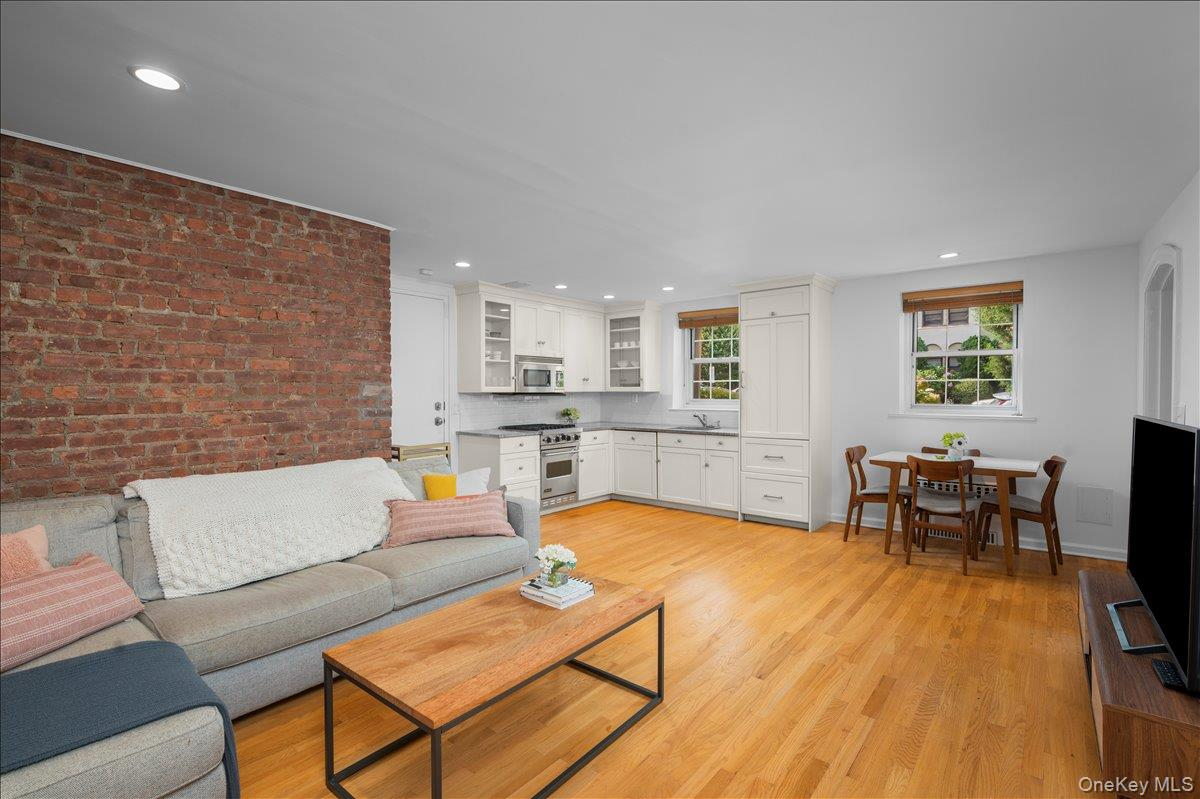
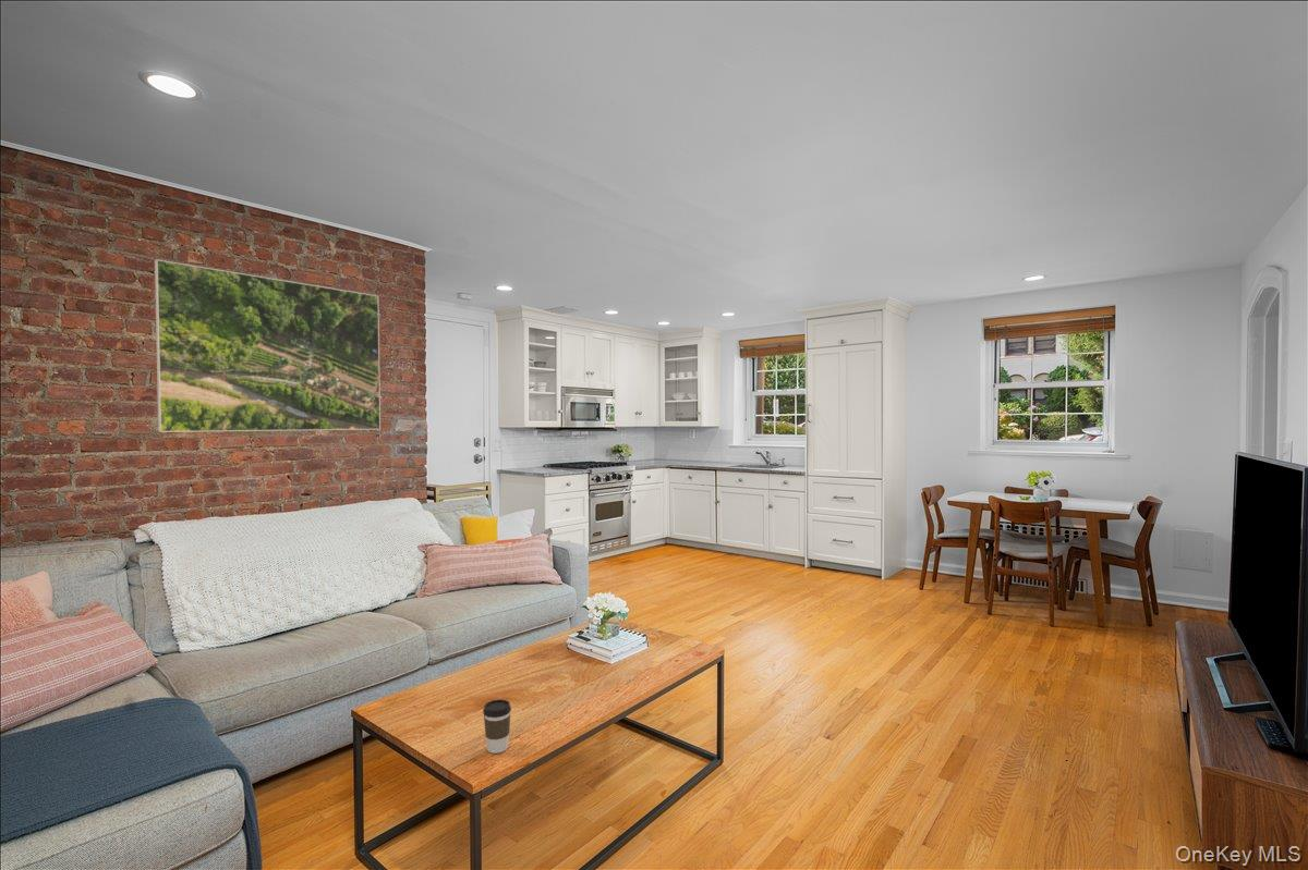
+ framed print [154,258,382,433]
+ coffee cup [482,698,512,755]
